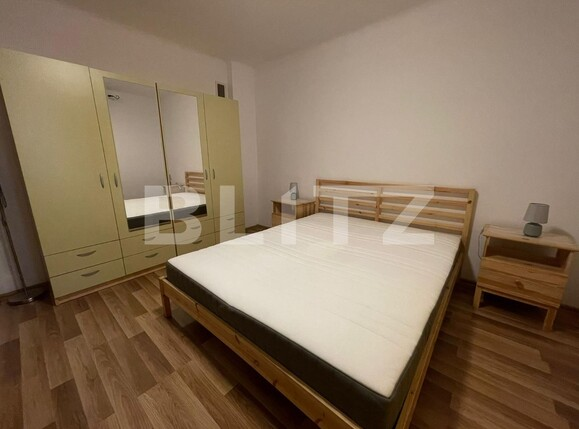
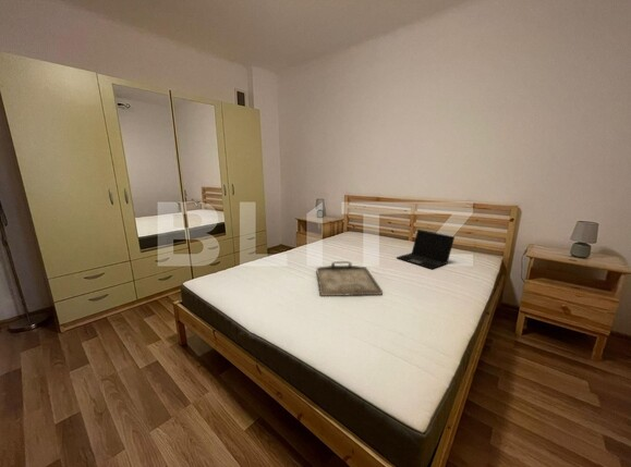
+ serving tray [316,260,384,297]
+ laptop [396,229,456,270]
